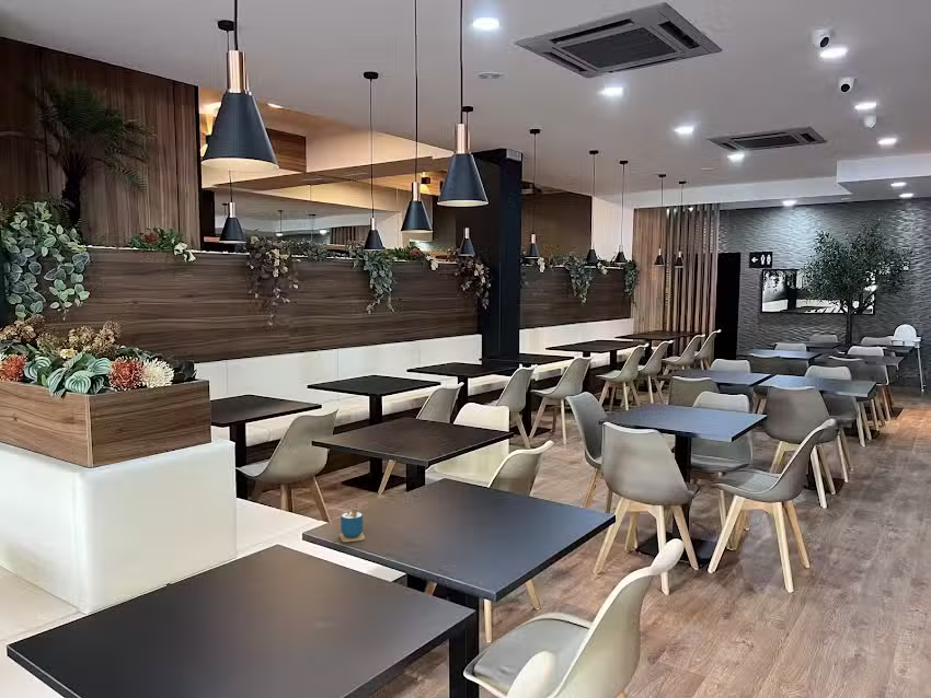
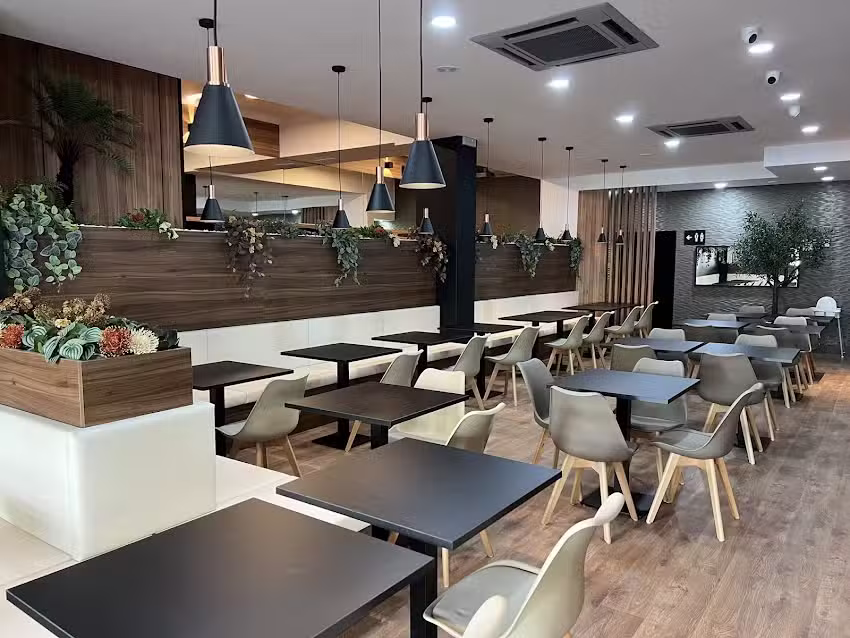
- cup [338,500,366,543]
